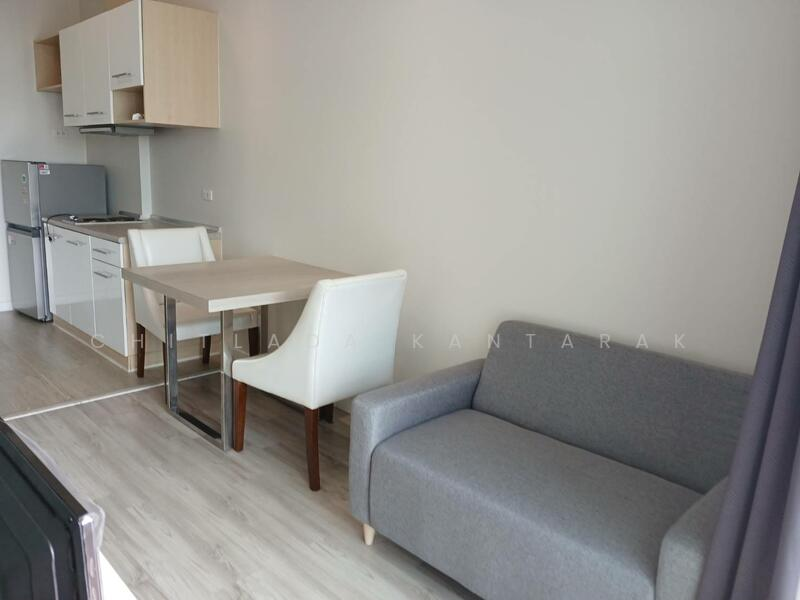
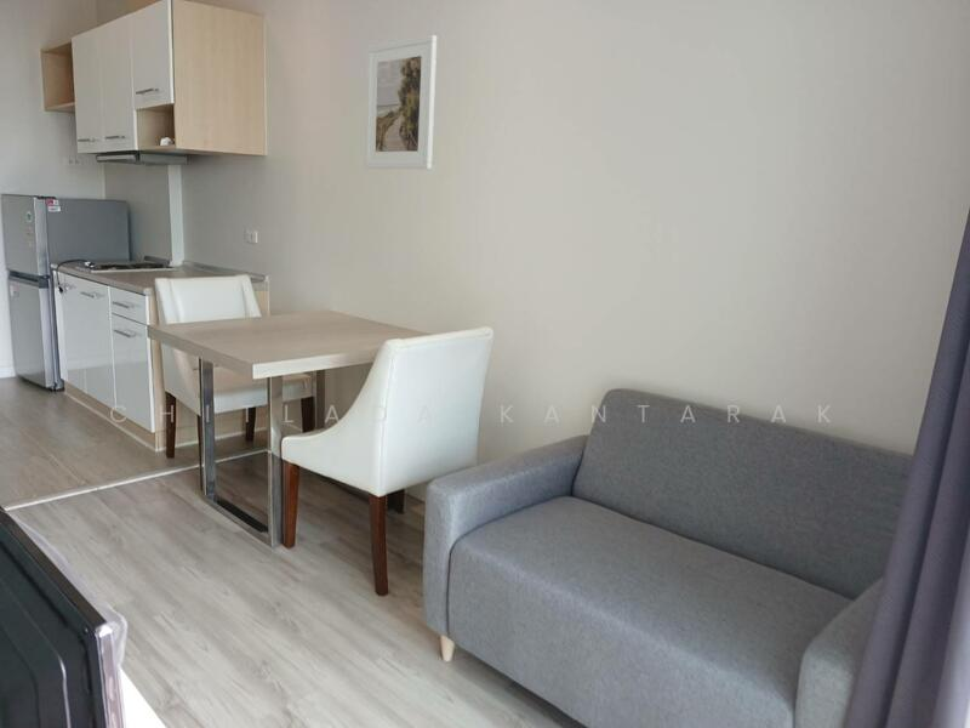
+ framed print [364,34,438,171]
